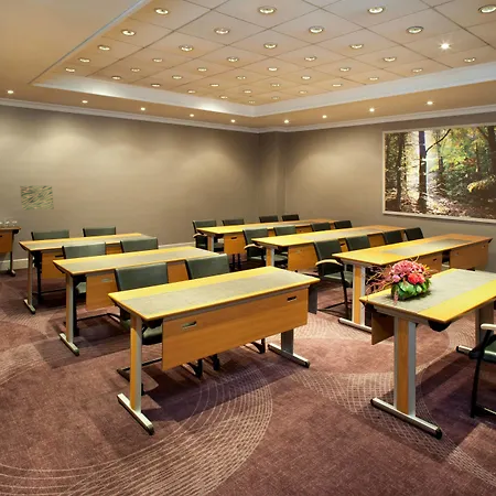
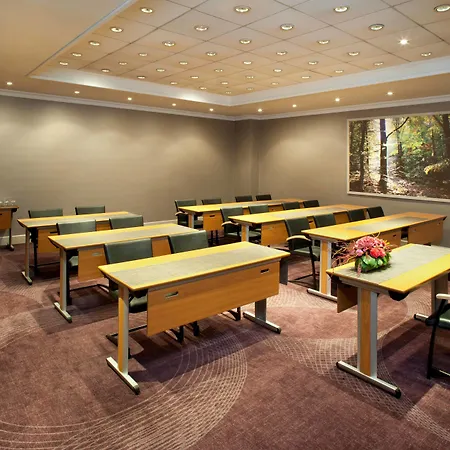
- wall art [19,185,55,212]
